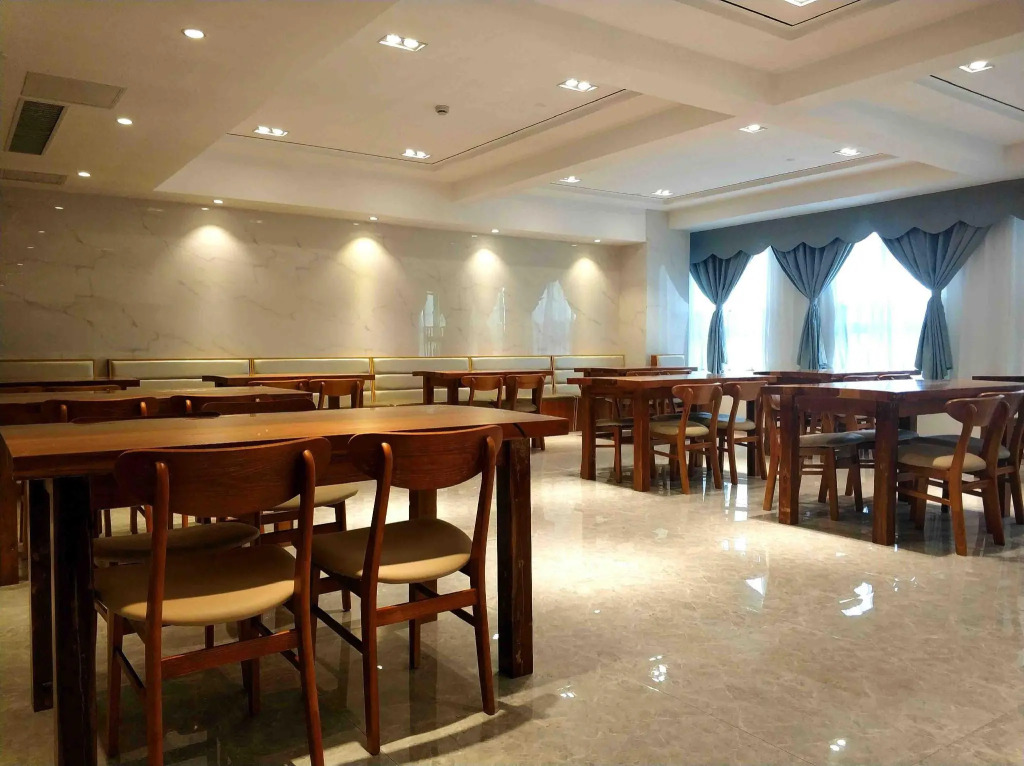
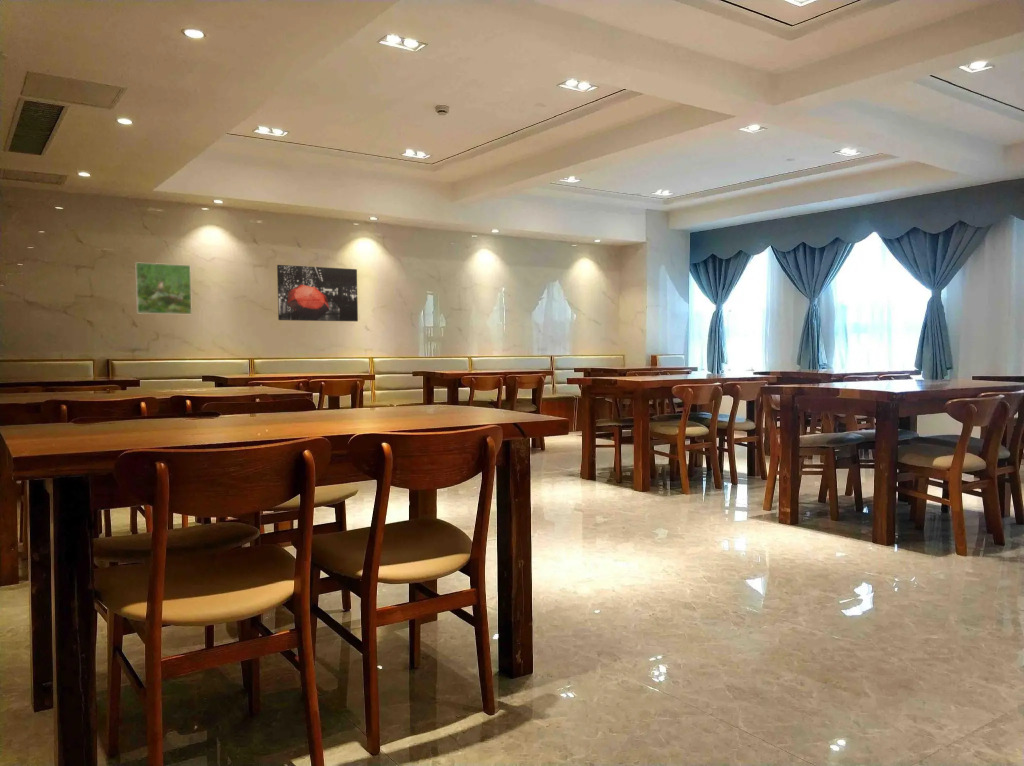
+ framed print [134,261,193,315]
+ wall art [276,264,359,322]
